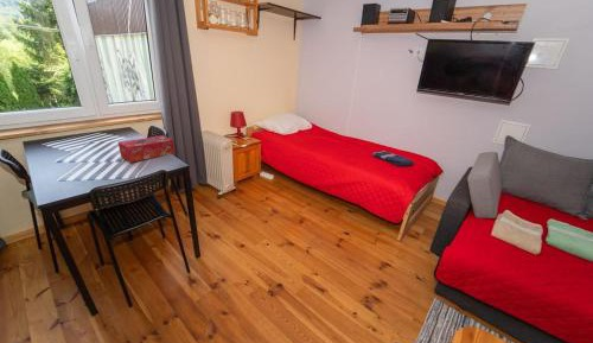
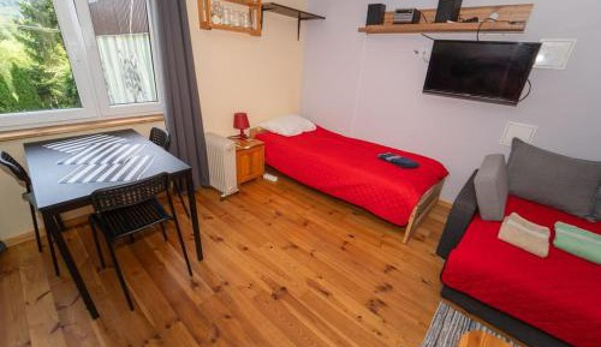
- tissue box [117,134,176,164]
